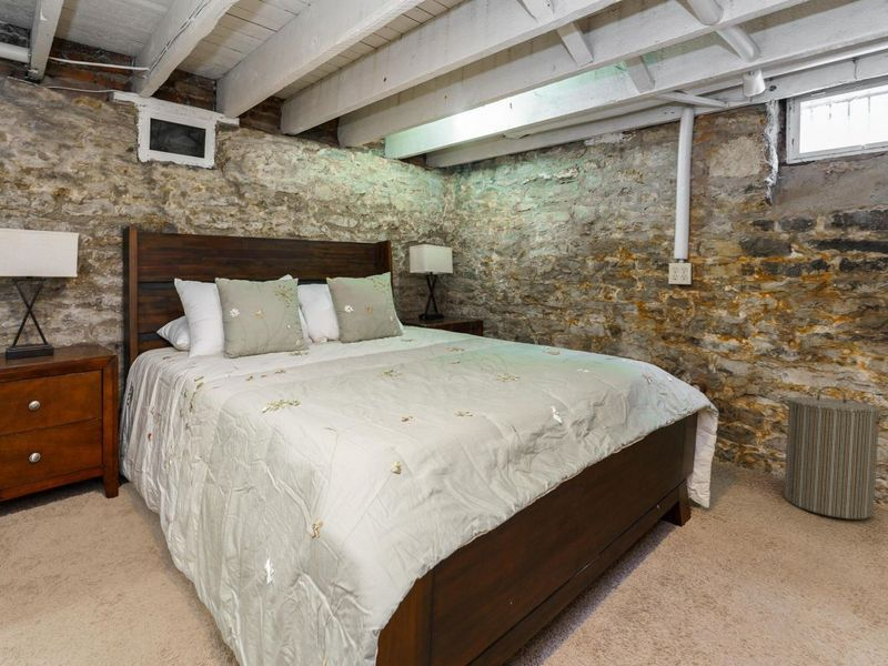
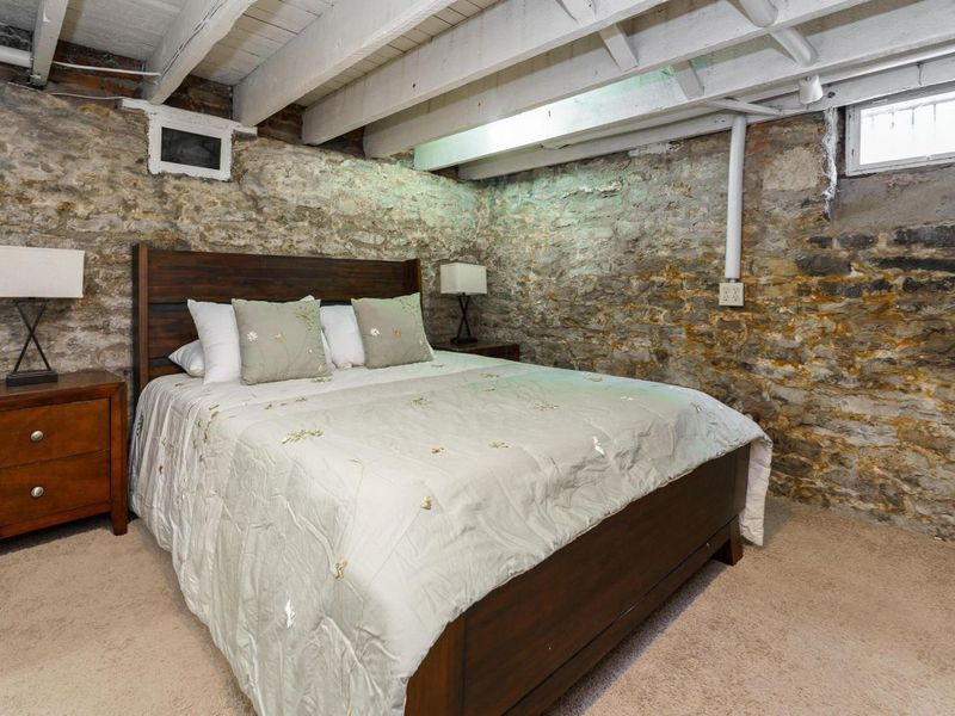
- laundry hamper [778,385,888,521]
